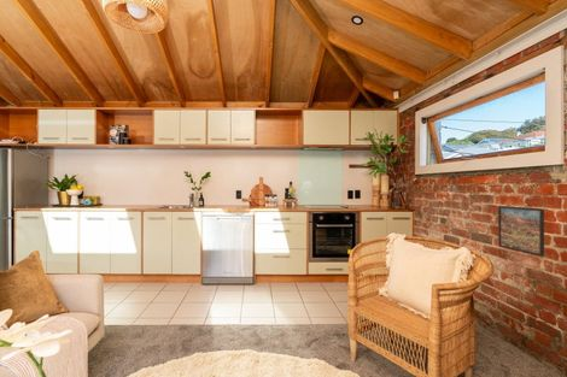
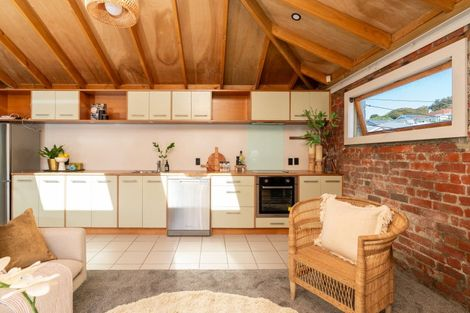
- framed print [497,205,545,258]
